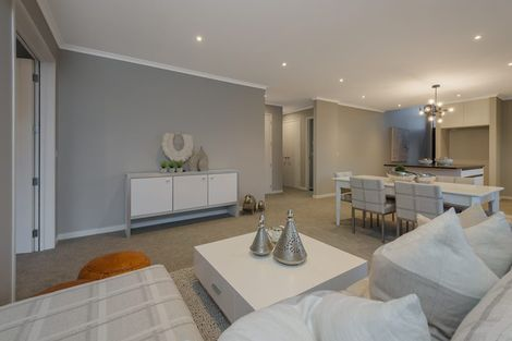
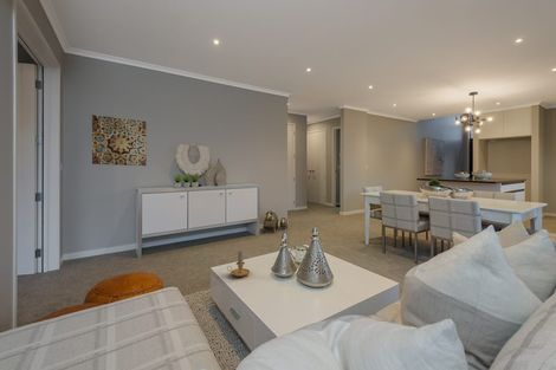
+ candle [226,251,251,278]
+ wall art [91,113,148,167]
